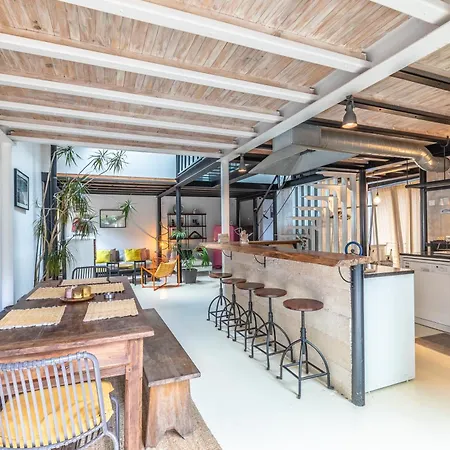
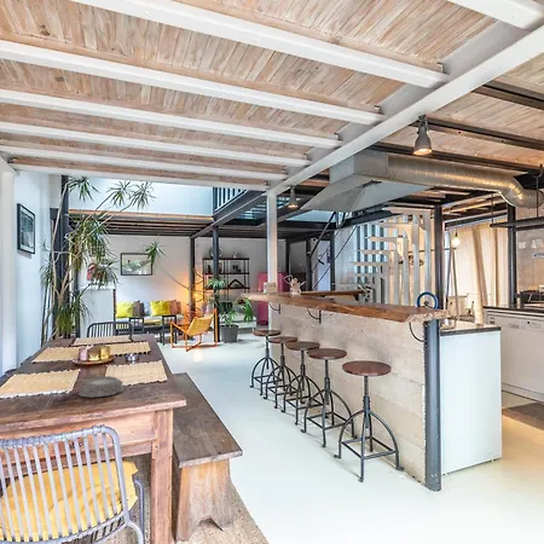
+ mortar [77,375,126,398]
